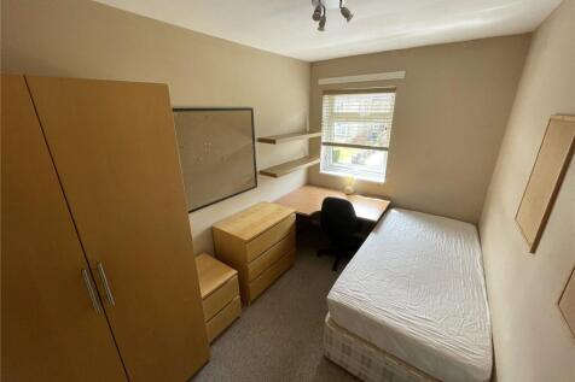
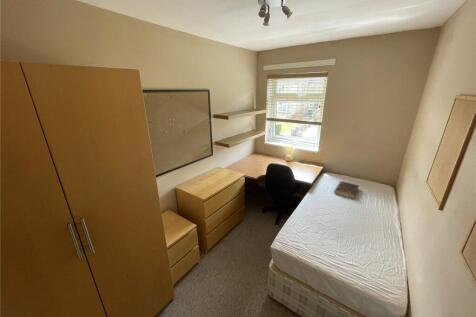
+ book [333,180,360,200]
